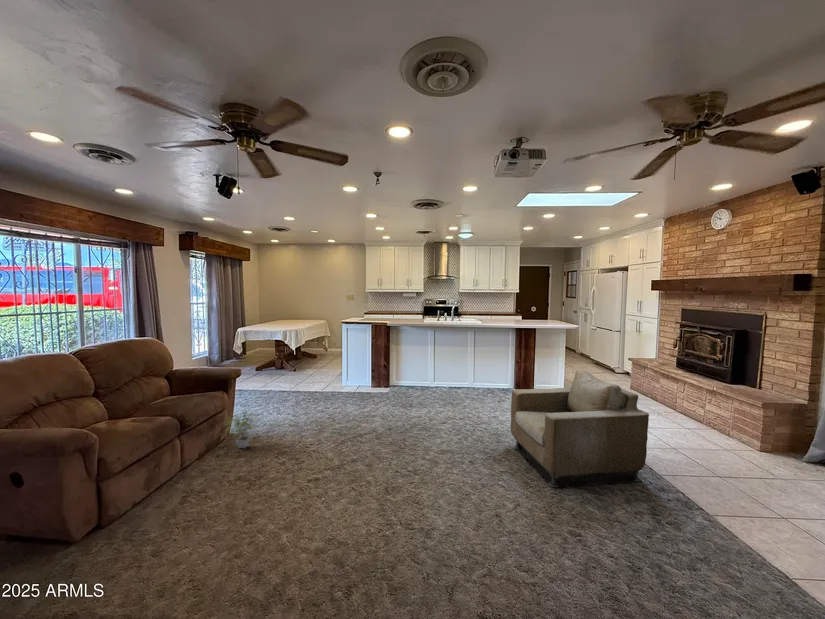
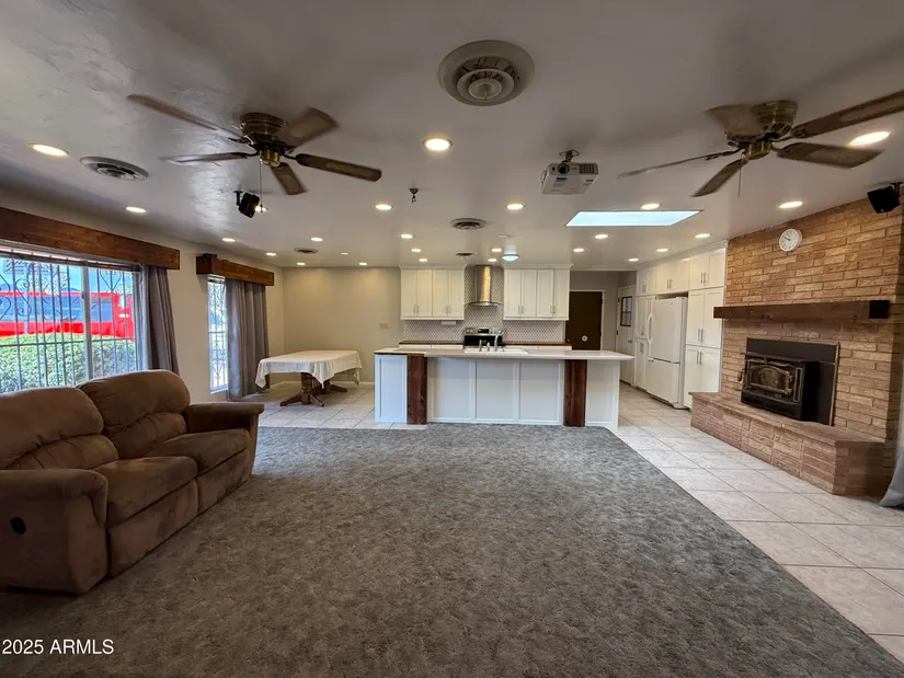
- potted plant [222,407,262,449]
- armchair [510,369,650,488]
